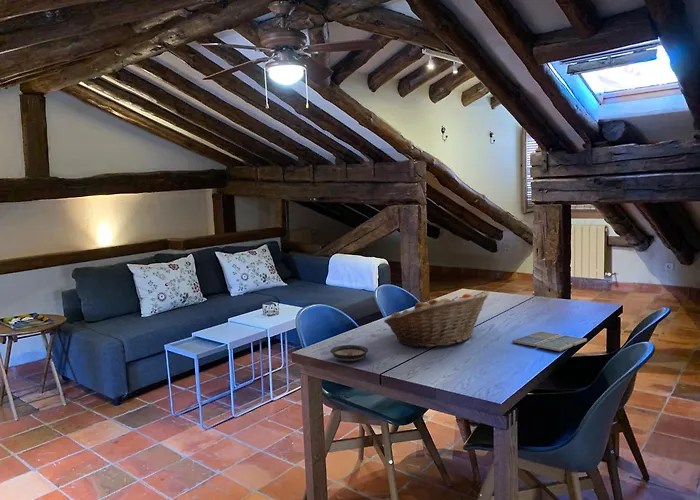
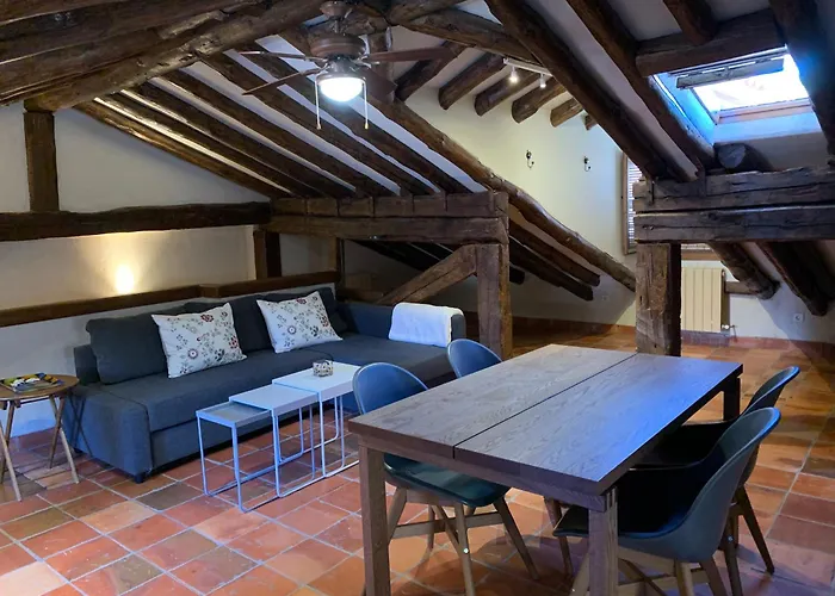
- drink coaster [512,330,588,352]
- saucer [329,344,369,362]
- fruit basket [383,290,490,348]
